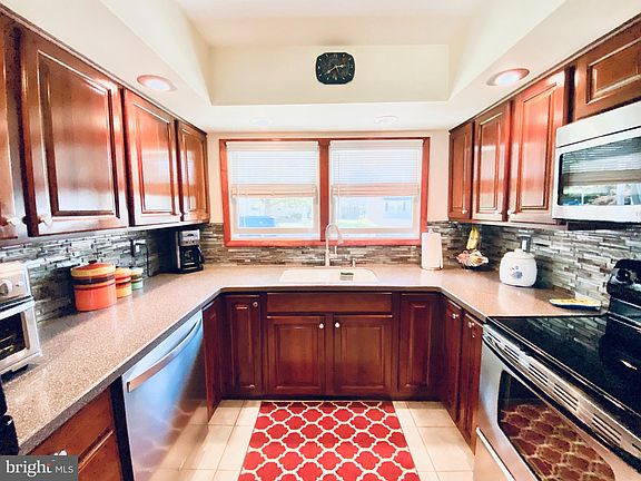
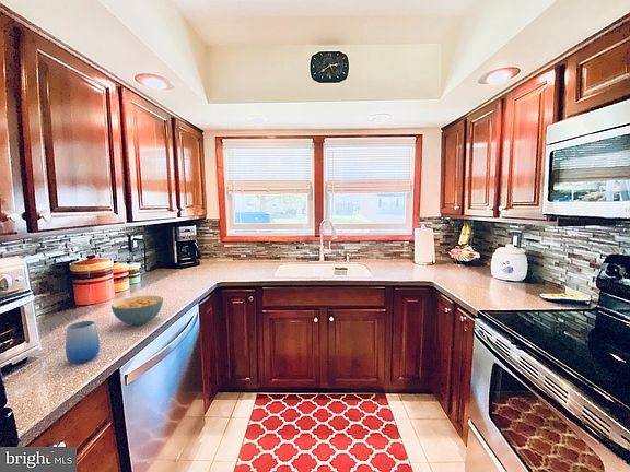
+ cereal bowl [110,294,164,327]
+ cup [65,320,101,365]
